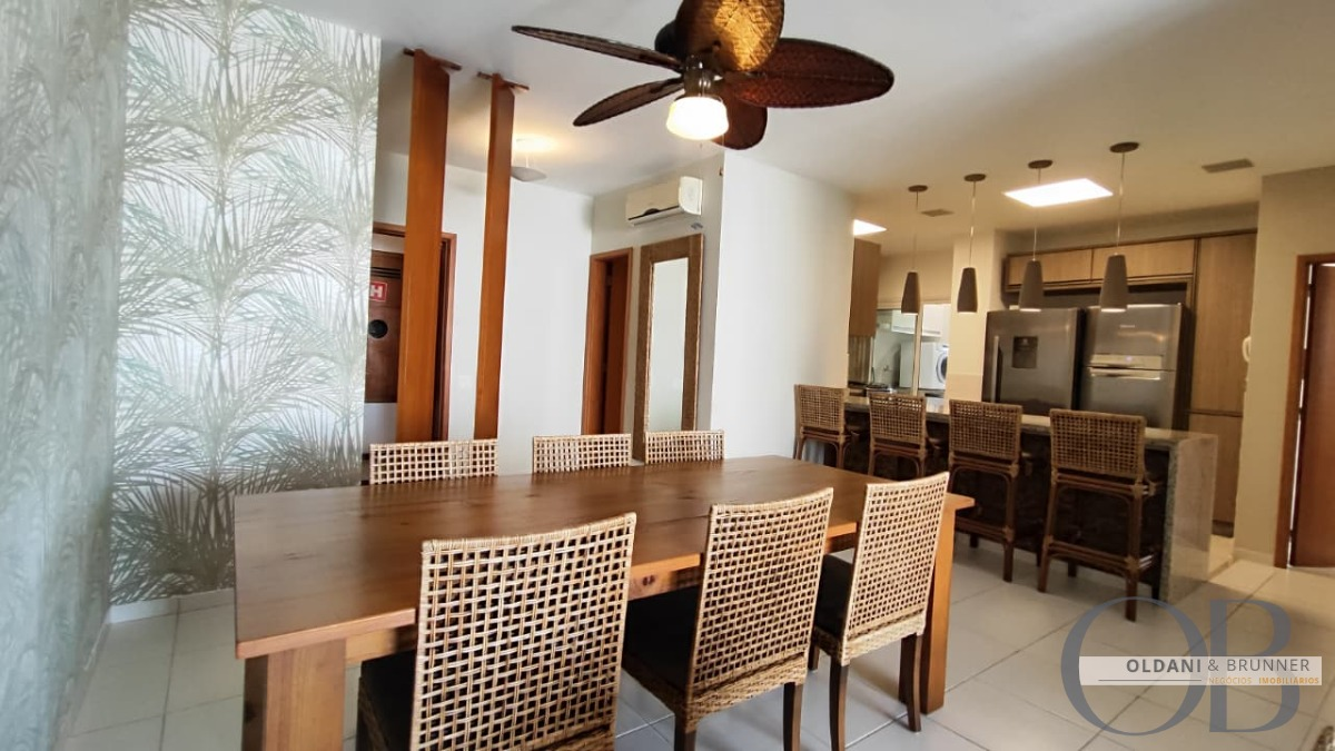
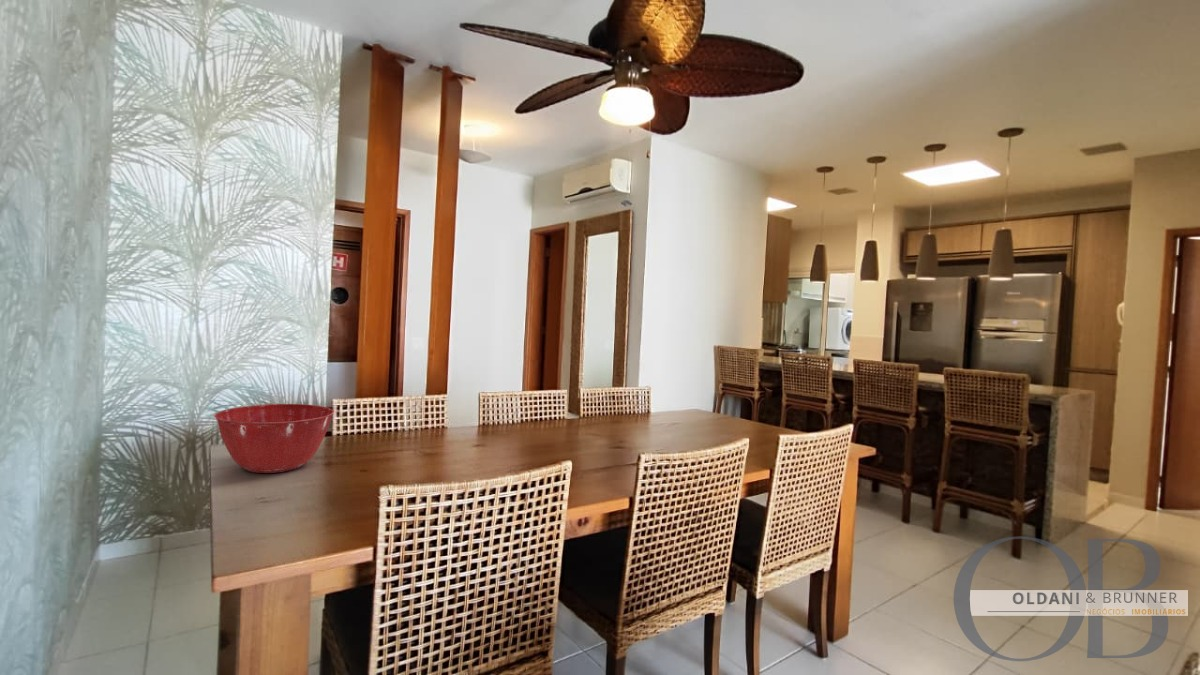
+ mixing bowl [213,403,335,474]
